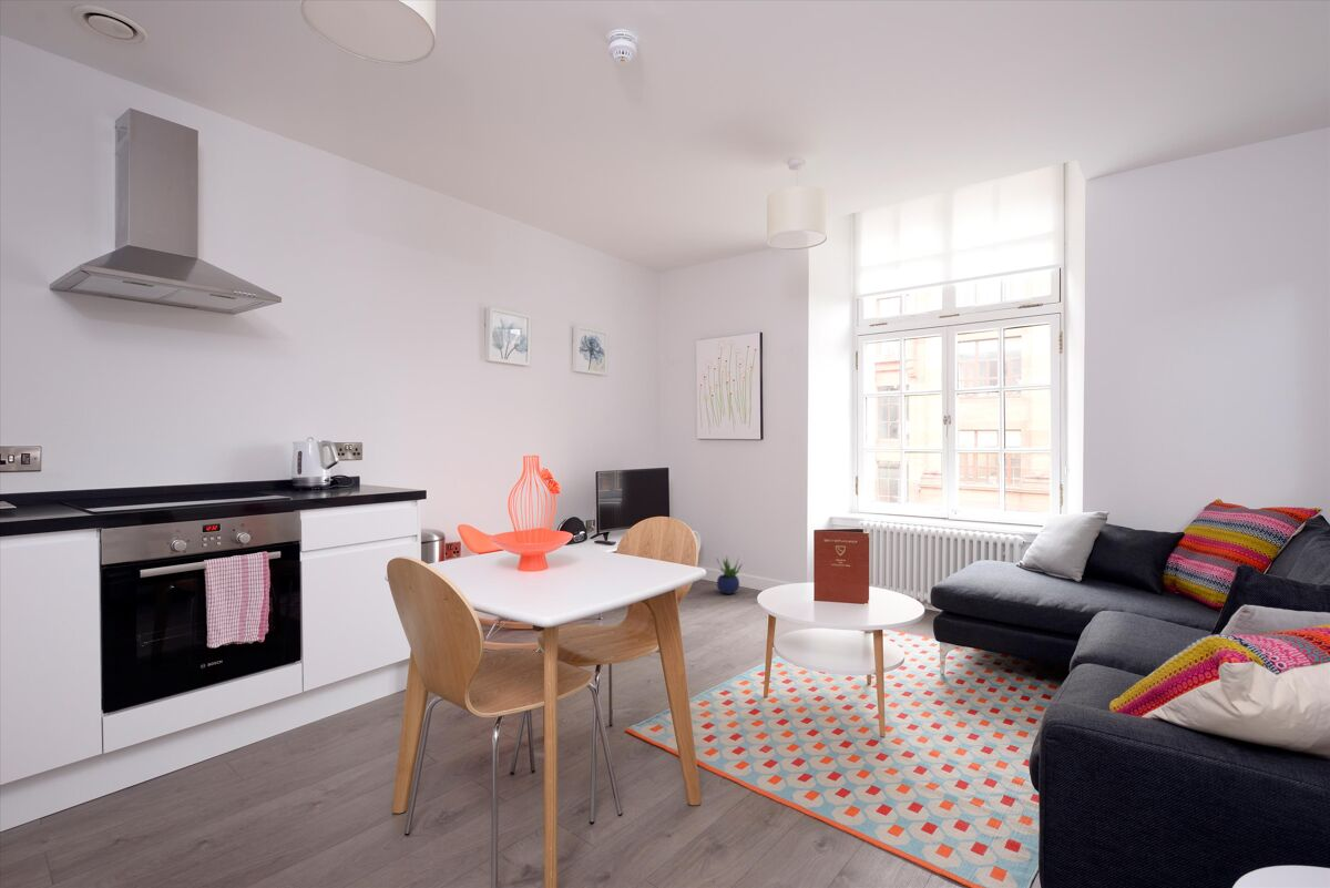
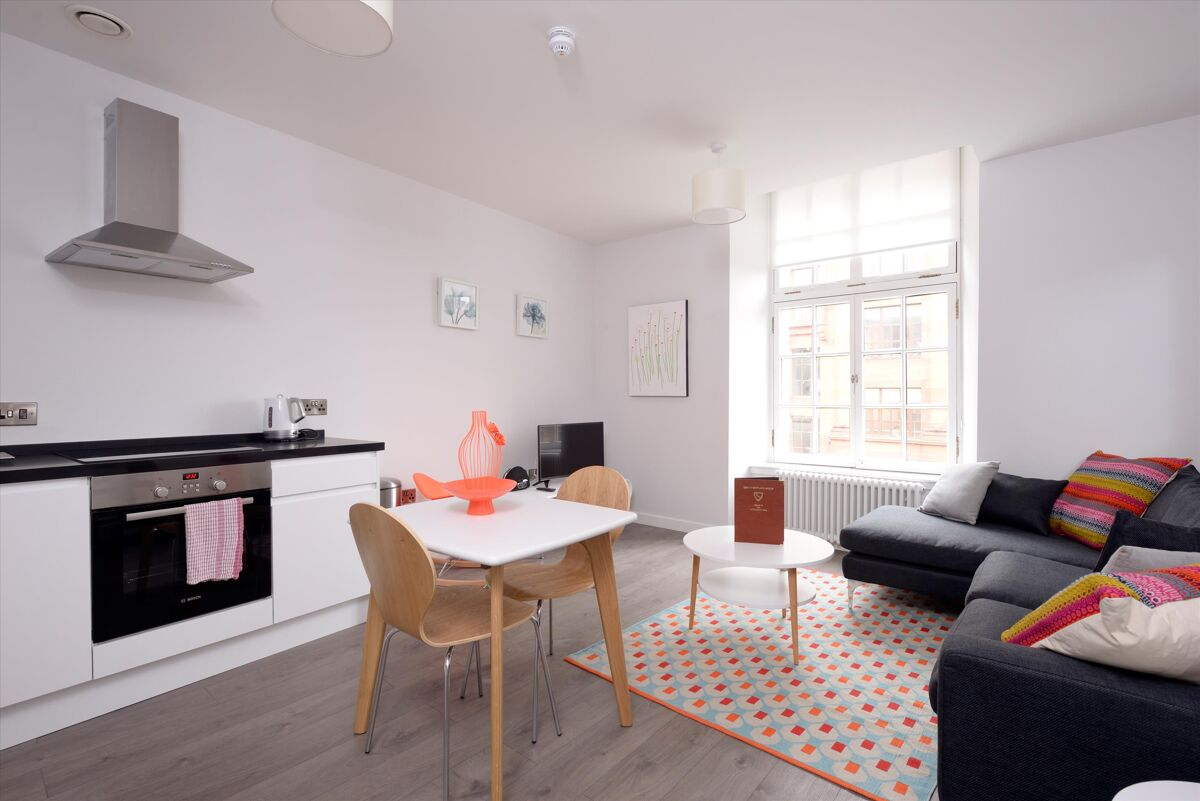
- potted plant [715,557,744,595]
